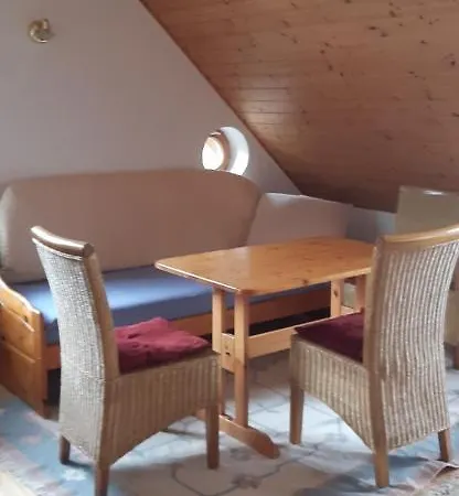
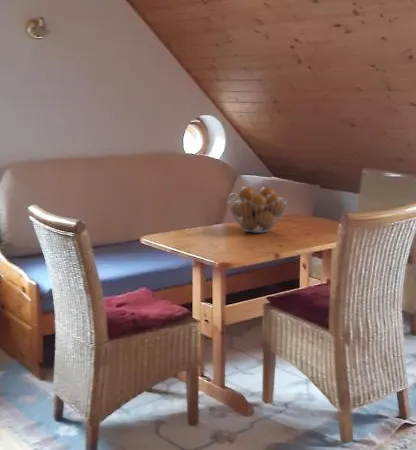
+ fruit basket [227,186,288,234]
